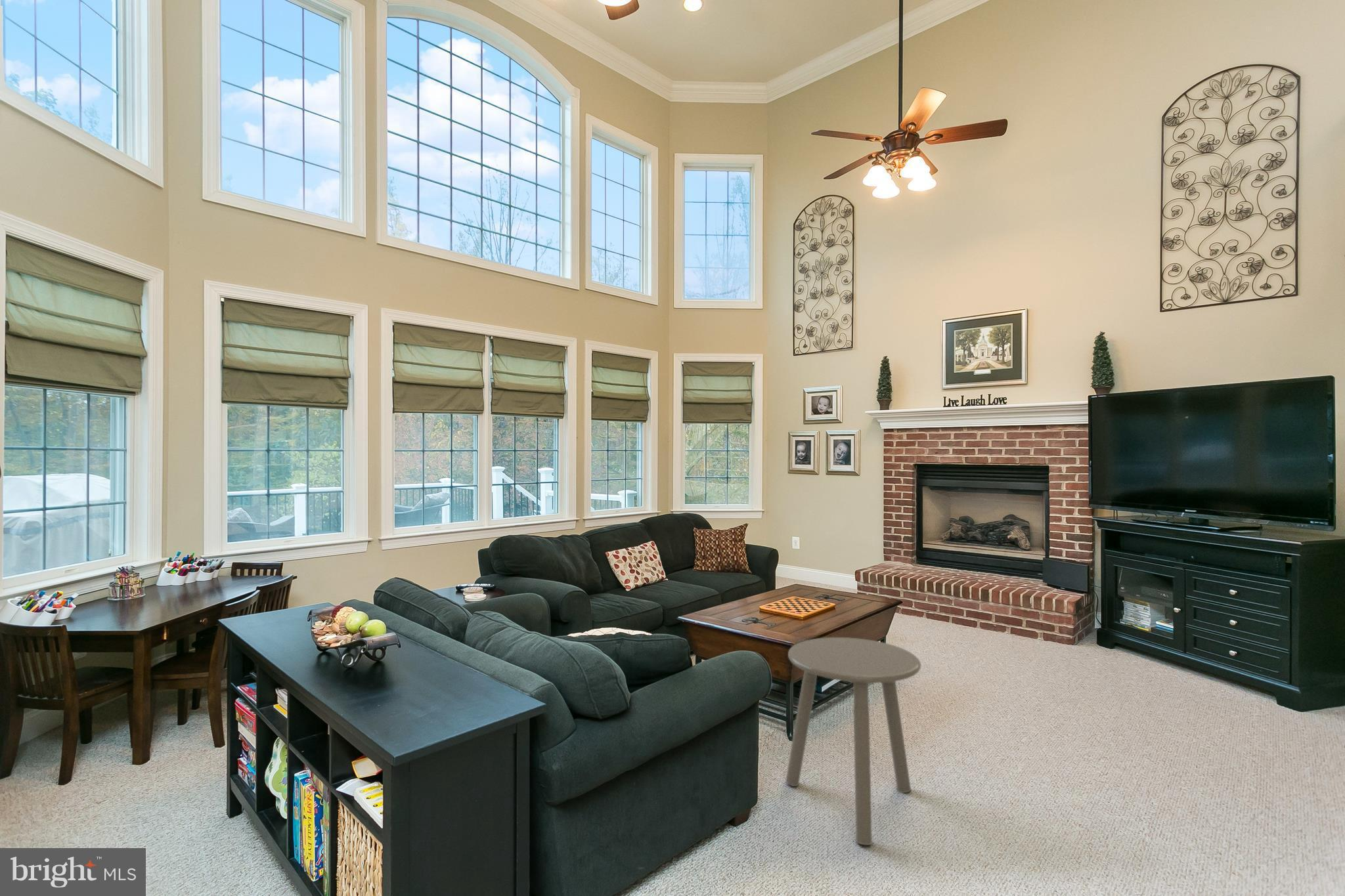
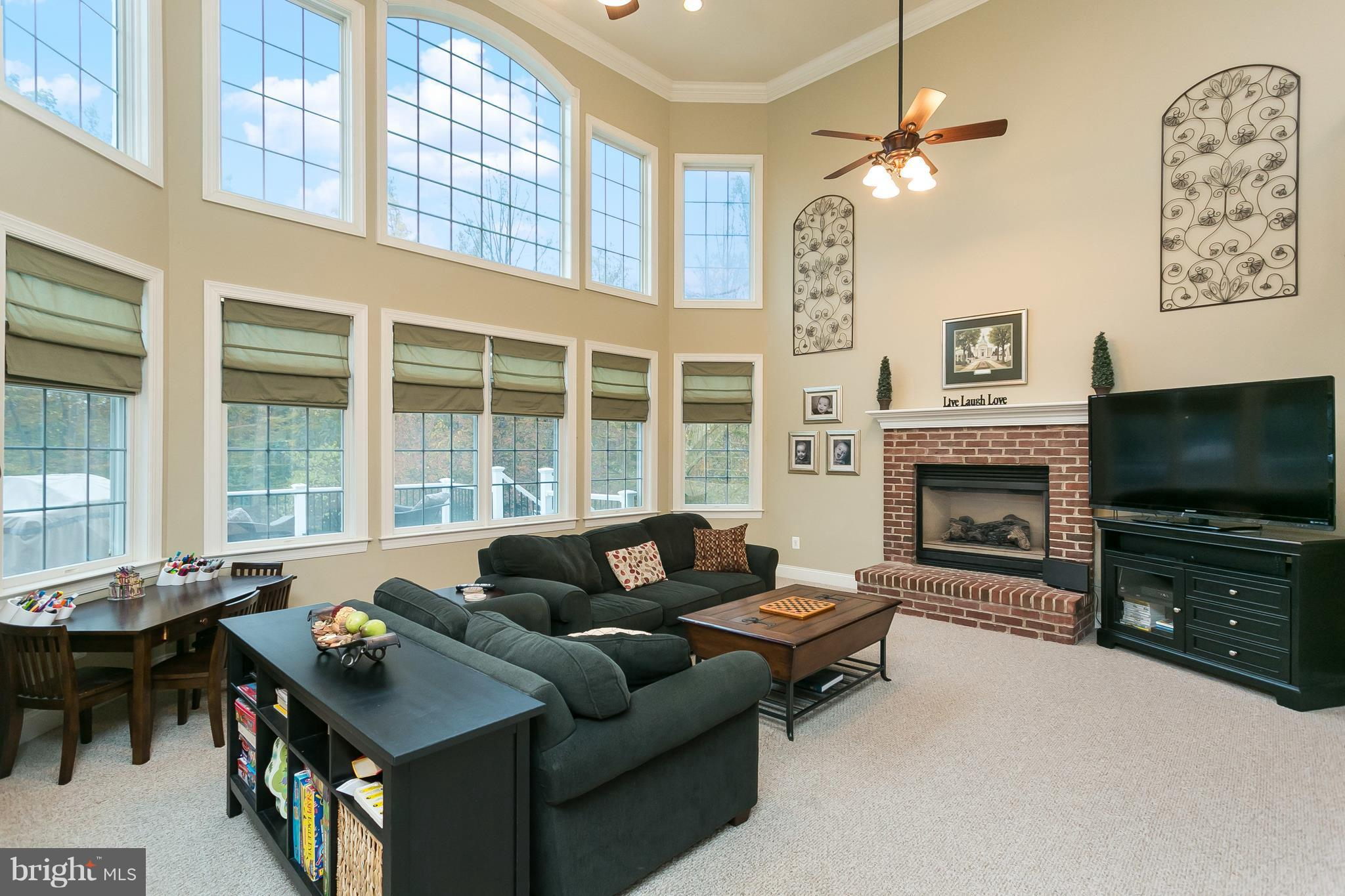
- side table [785,637,921,846]
